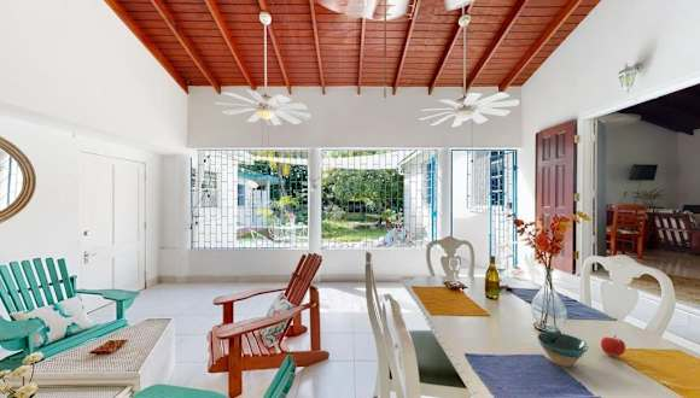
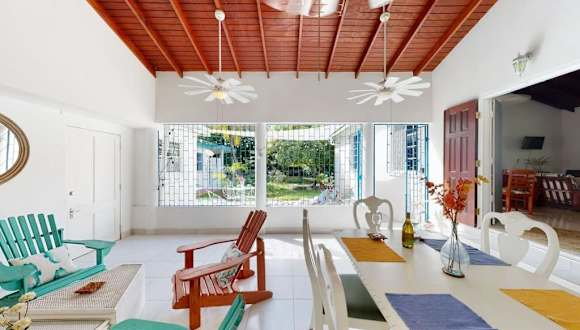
- fruit [600,334,626,357]
- bowl [536,330,590,368]
